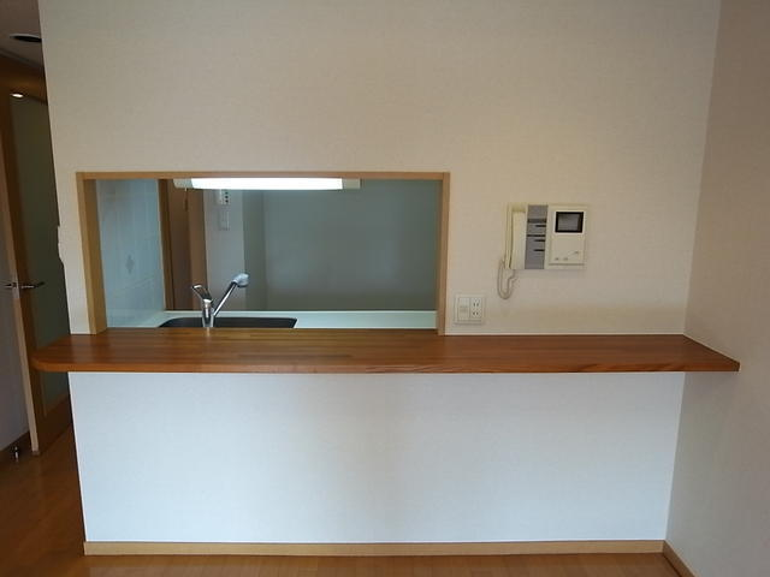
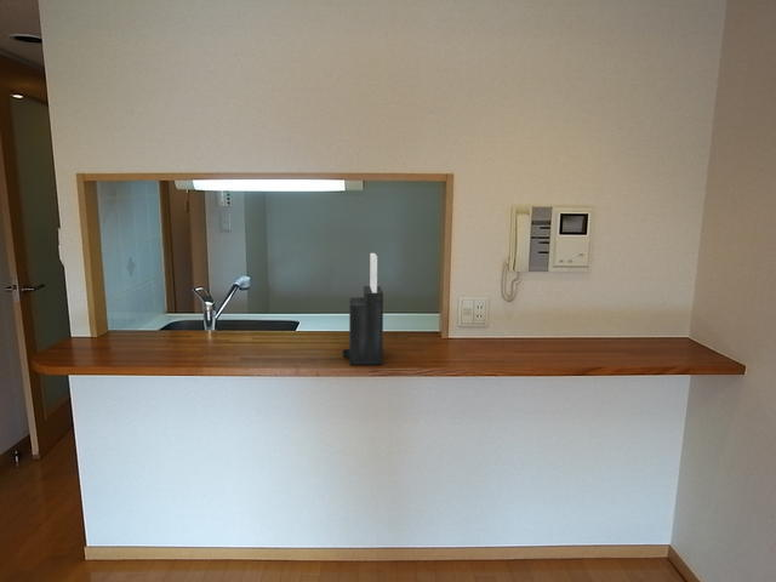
+ knife block [342,252,384,366]
